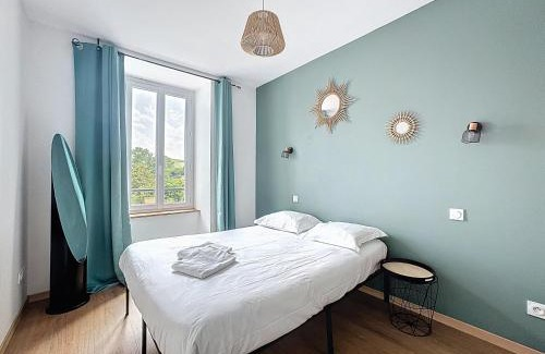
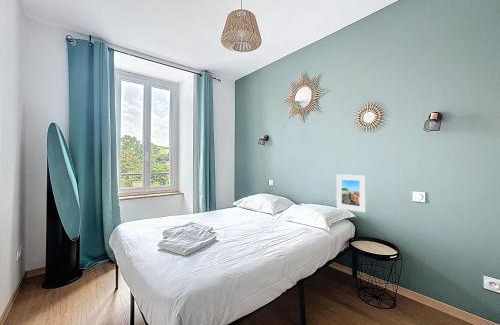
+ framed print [336,173,367,213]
